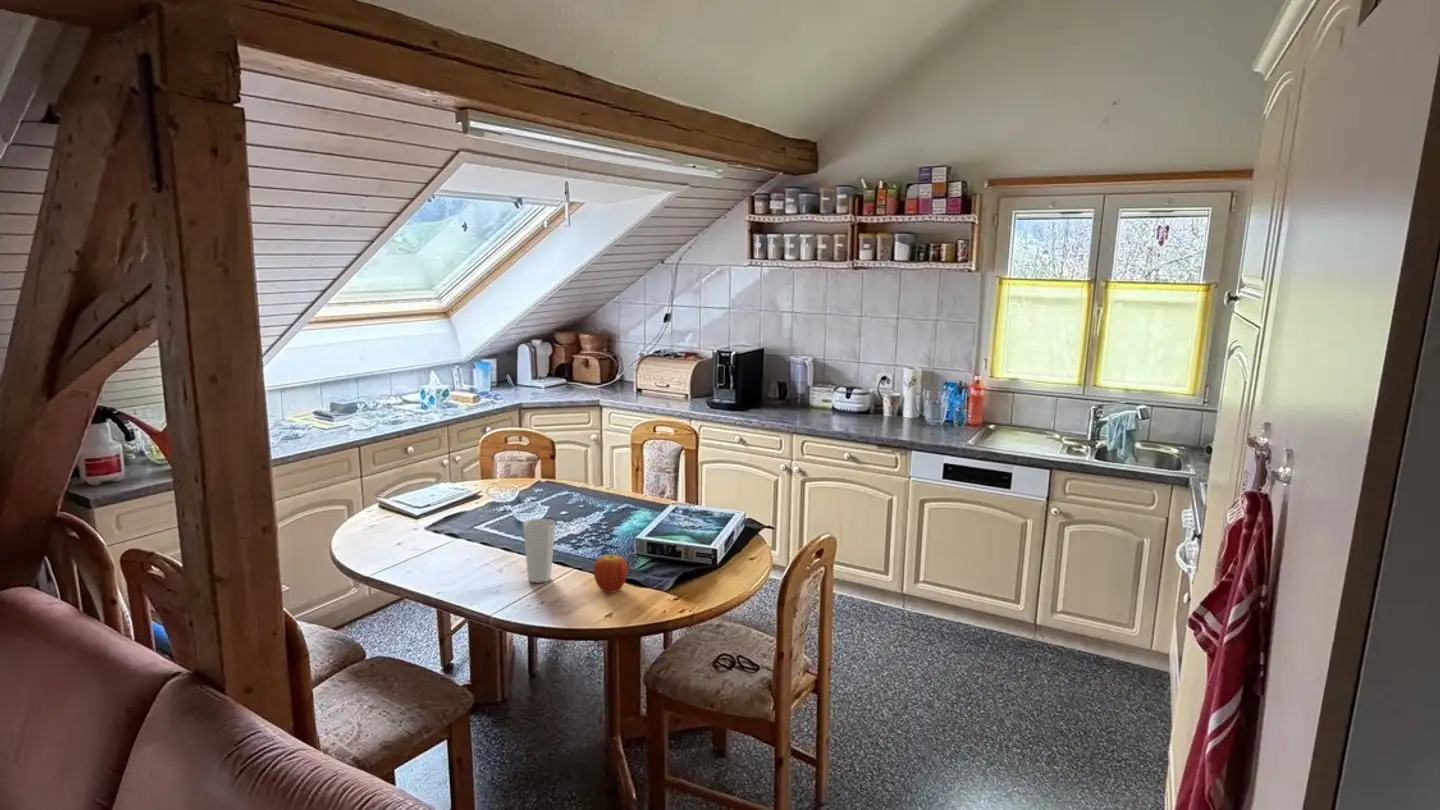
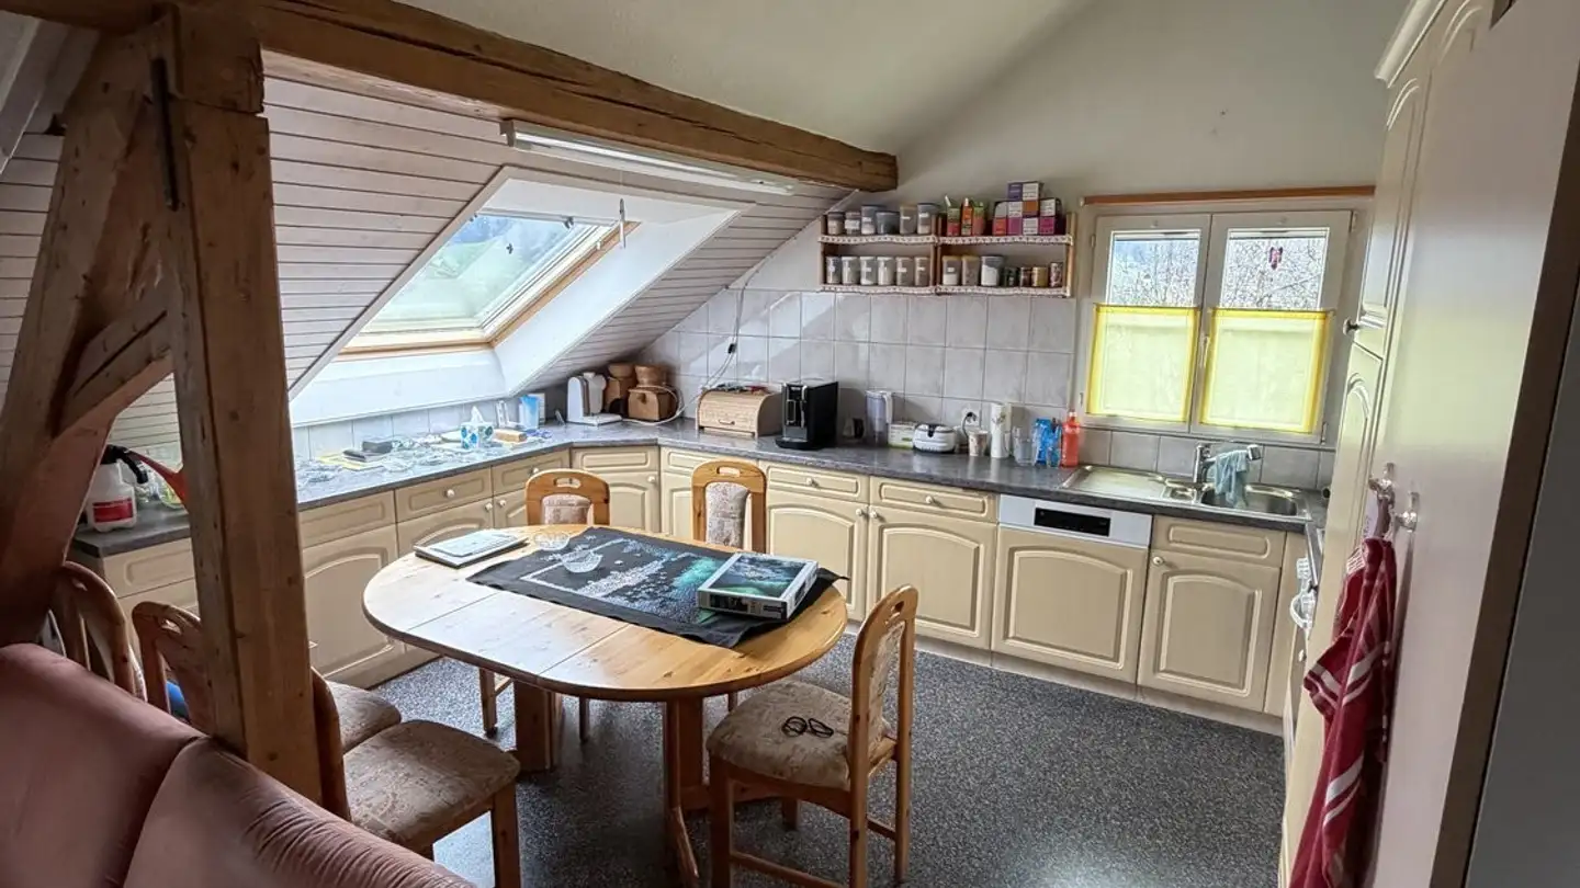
- cup [522,517,556,584]
- fruit [592,552,629,594]
